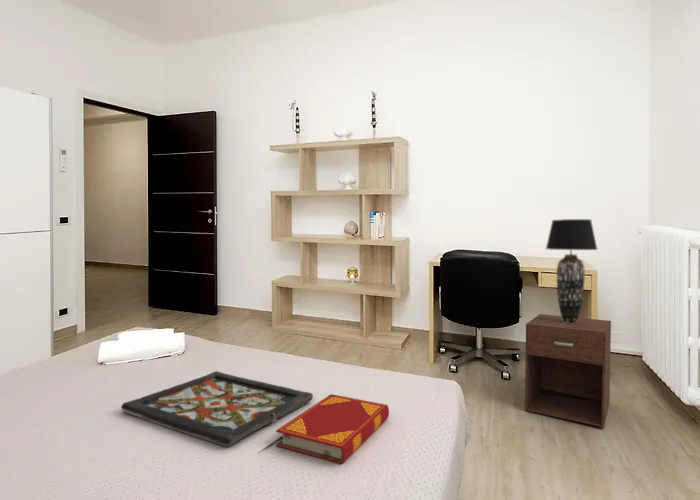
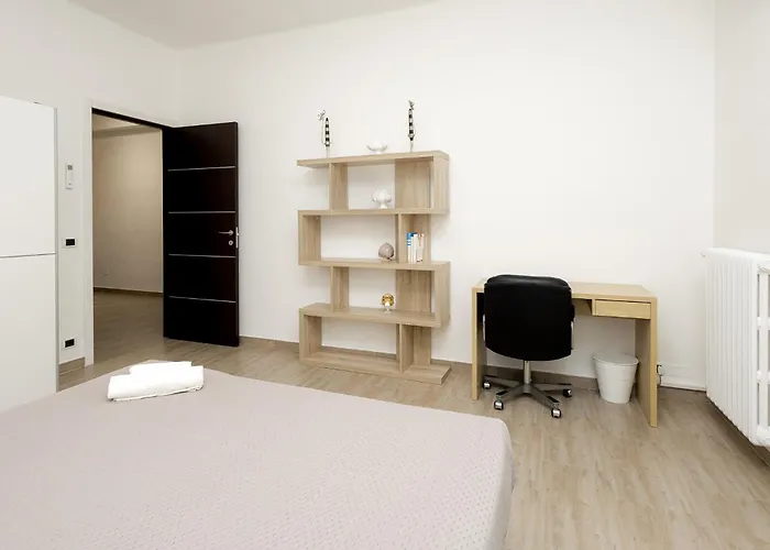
- hardback book [275,393,390,465]
- decorative tray [120,370,314,447]
- nightstand [524,313,612,428]
- table lamp [545,218,599,324]
